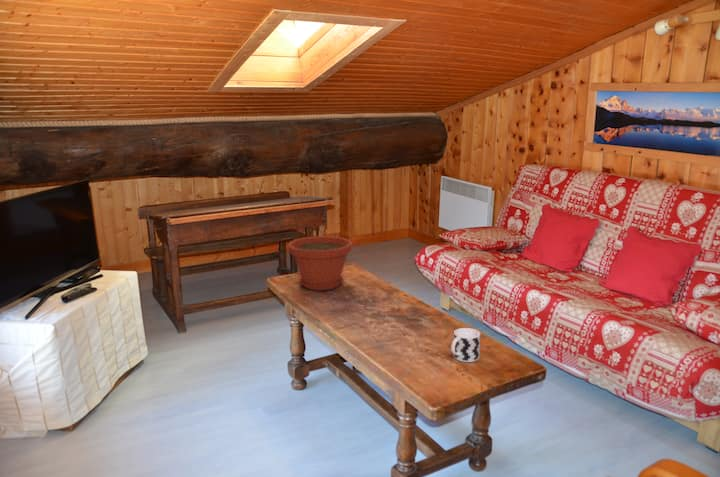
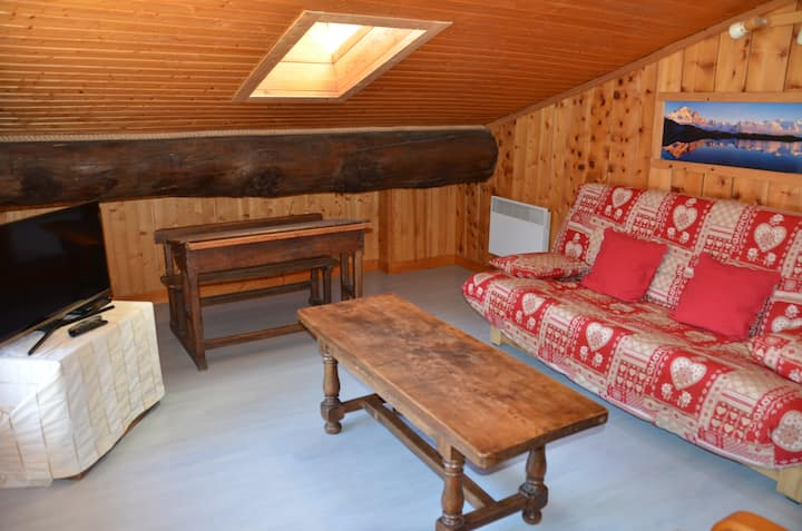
- plant pot [286,235,354,291]
- cup [450,327,481,363]
